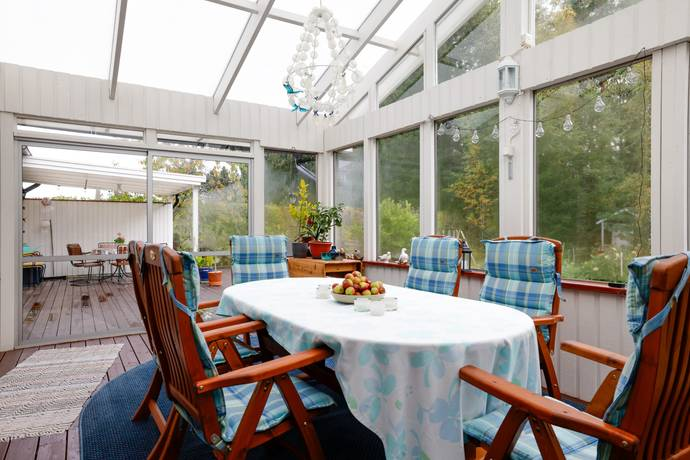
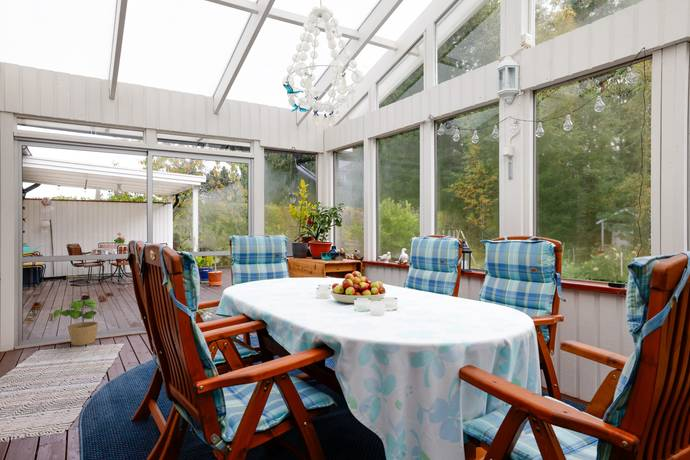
+ potted plant [52,299,102,346]
